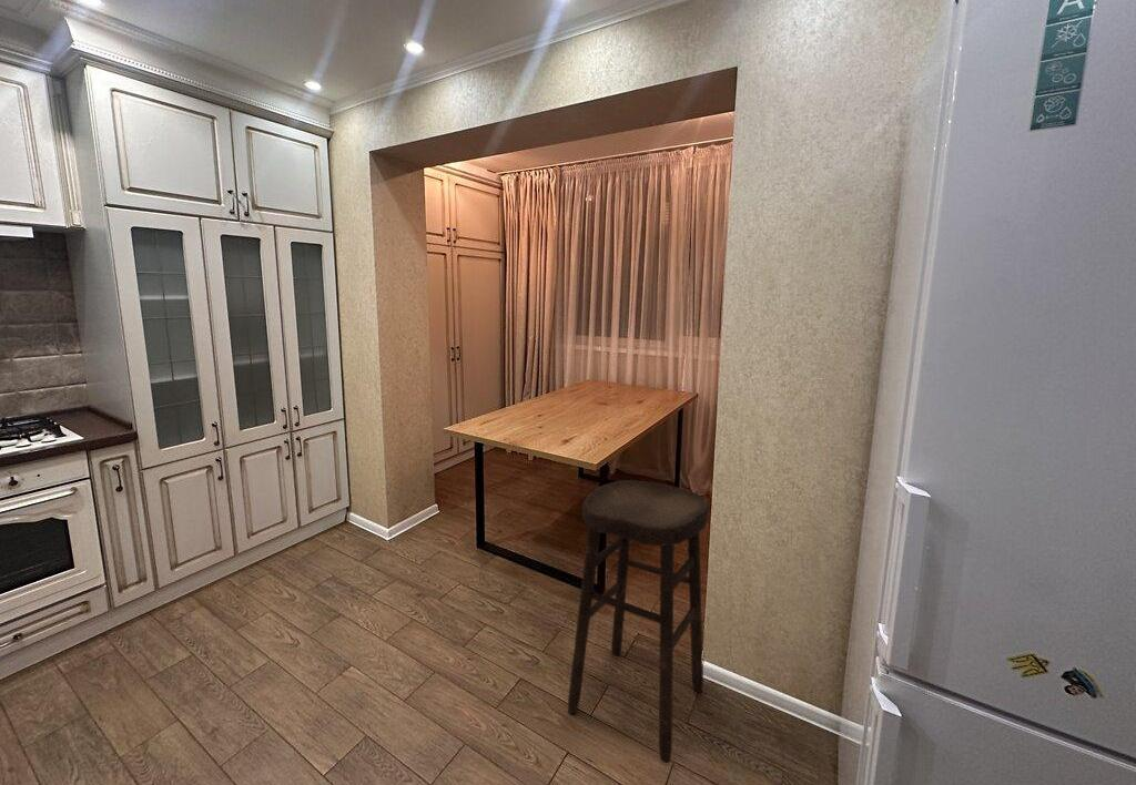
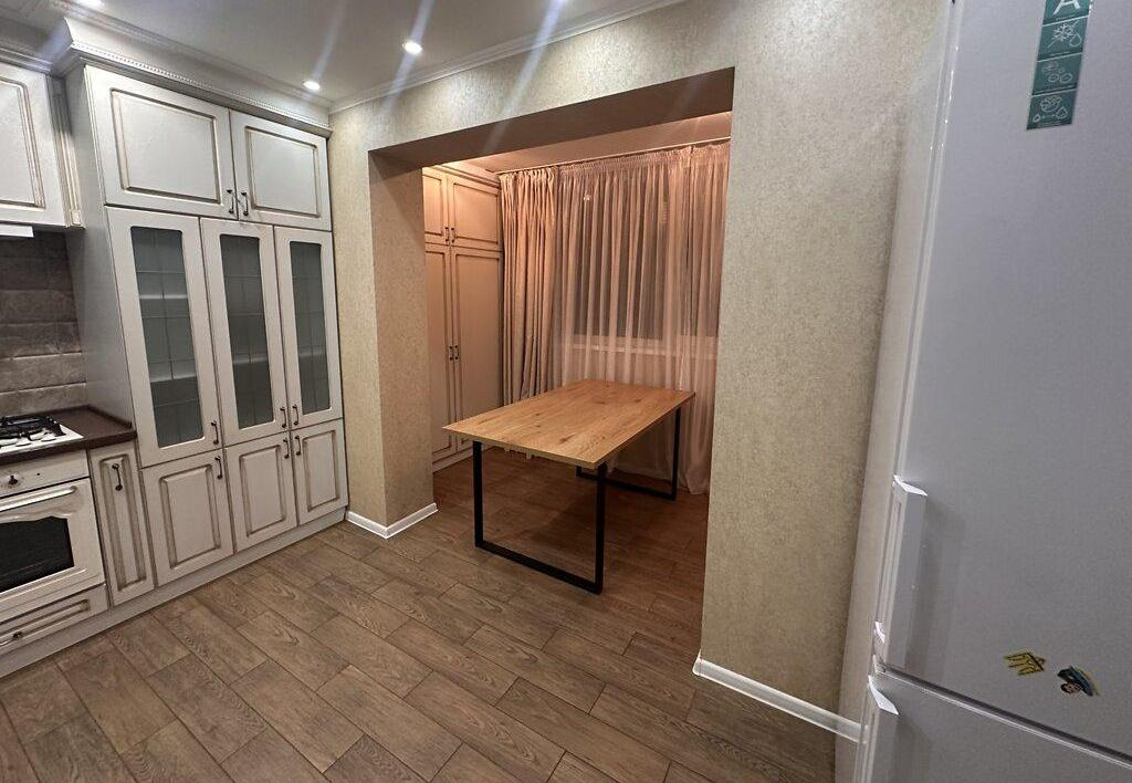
- stool [567,479,710,764]
